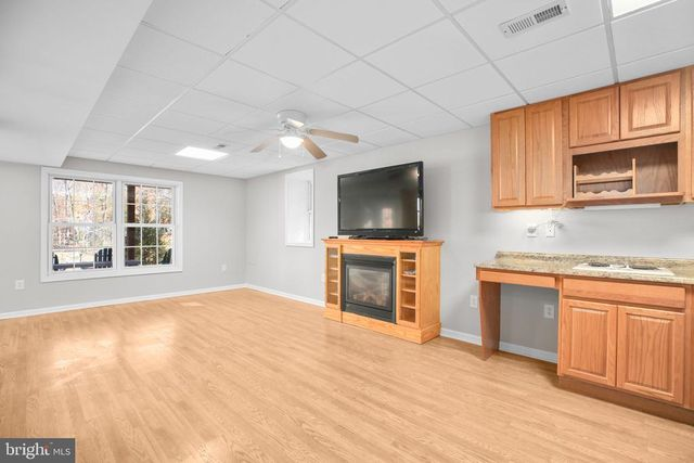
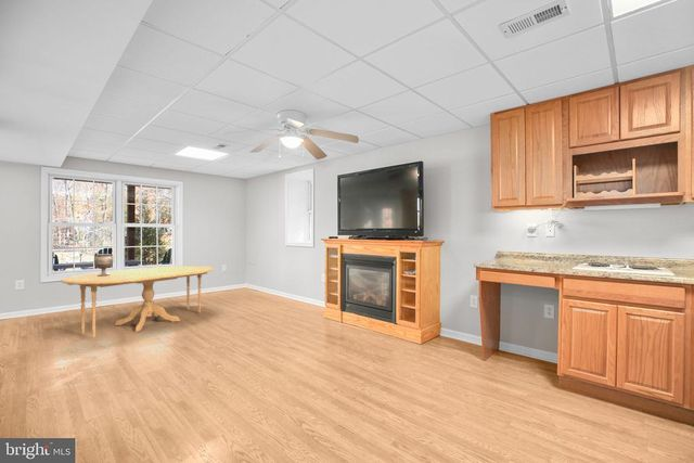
+ dining table [60,265,215,338]
+ goblet [93,253,114,276]
